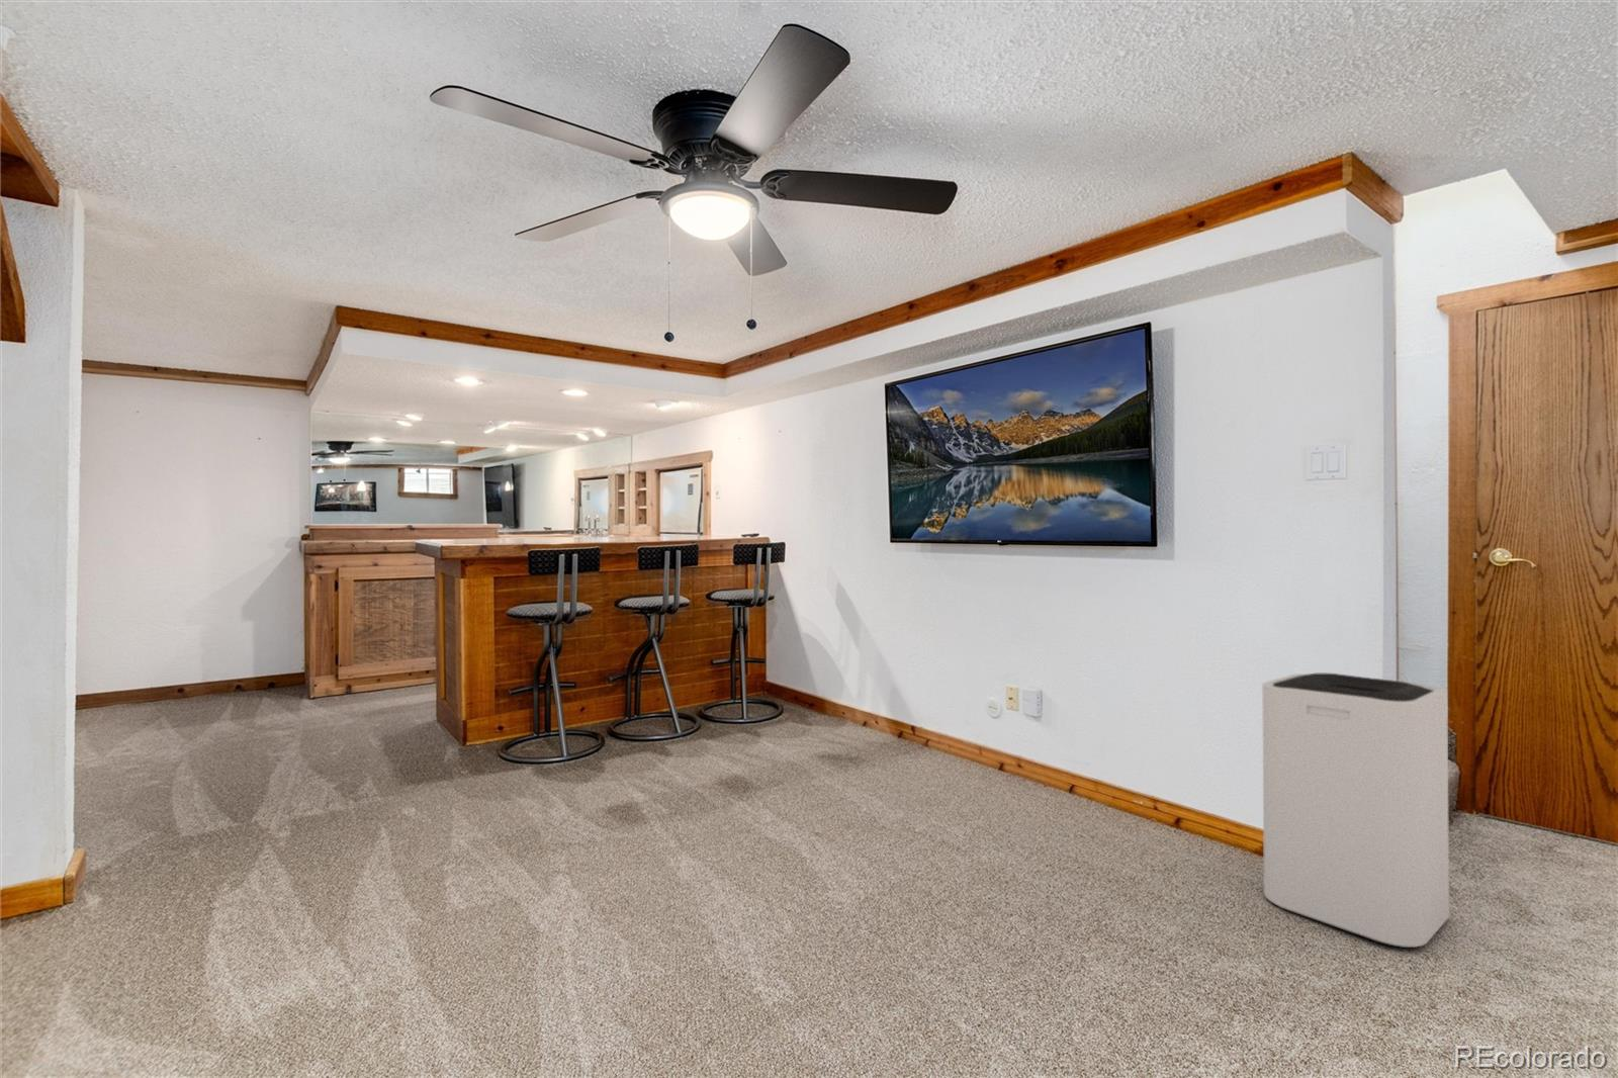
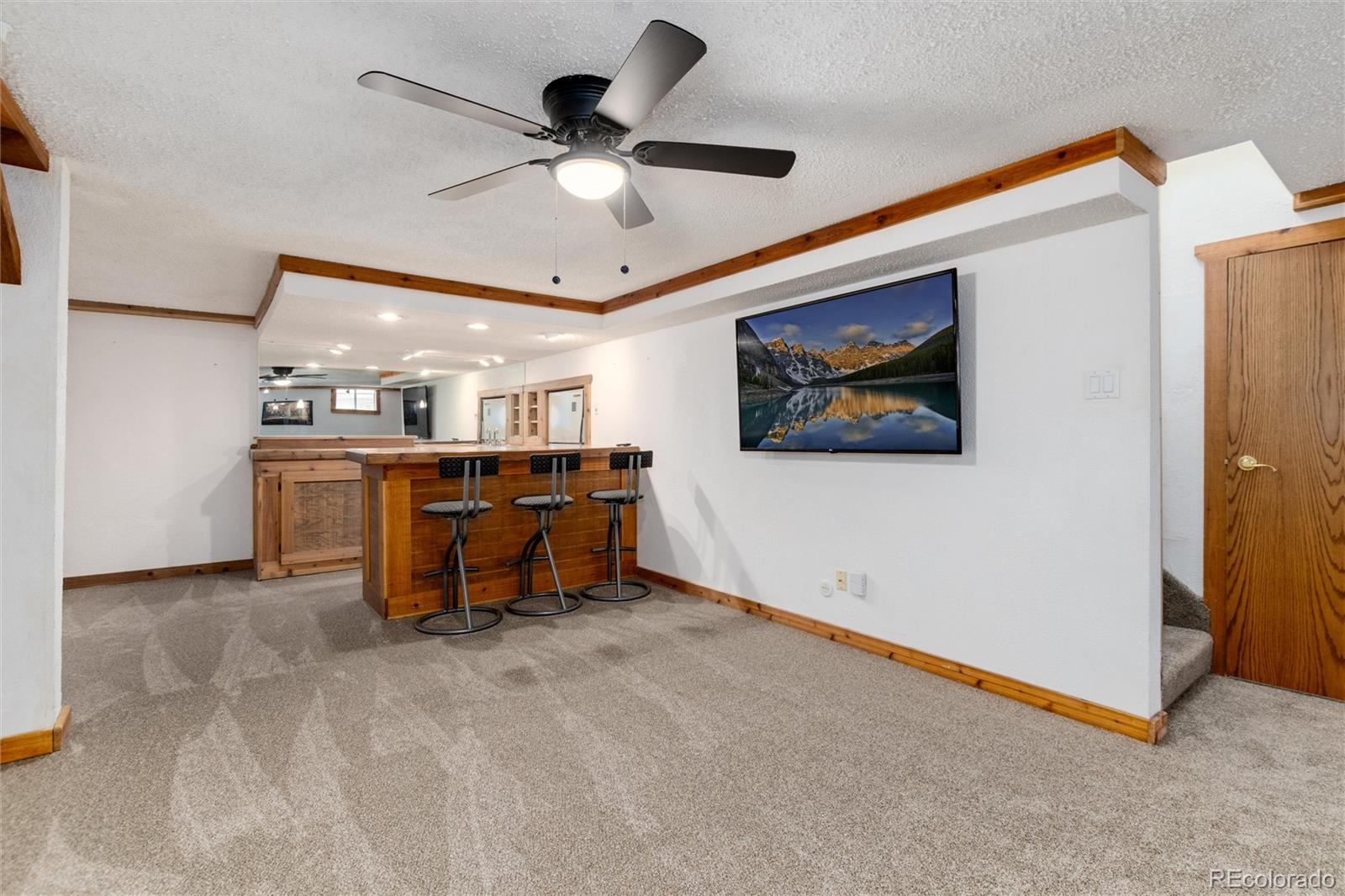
- trash can [1261,673,1450,948]
